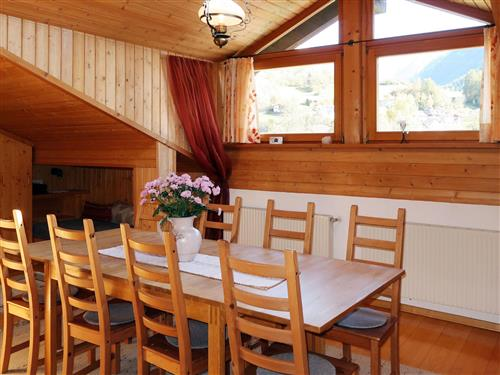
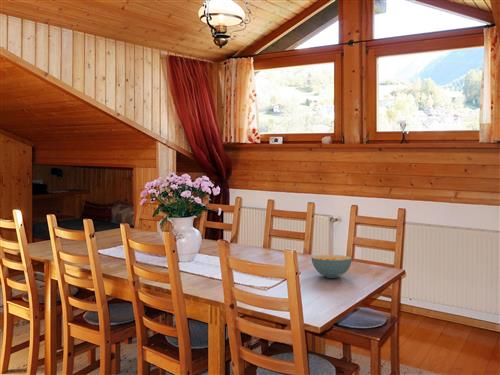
+ cereal bowl [310,254,353,279]
